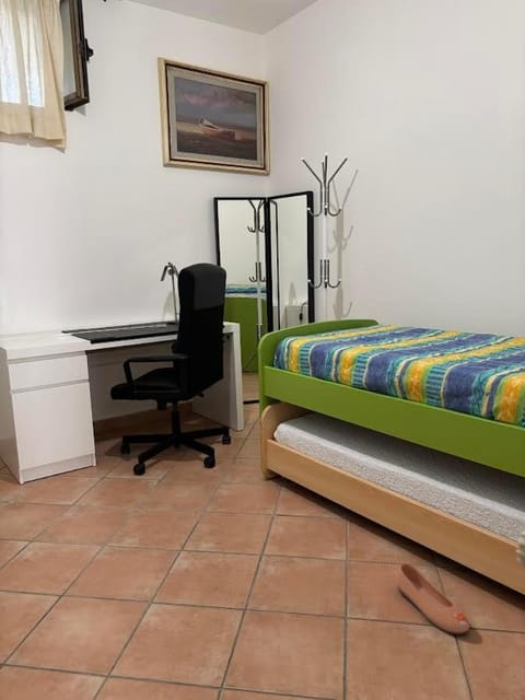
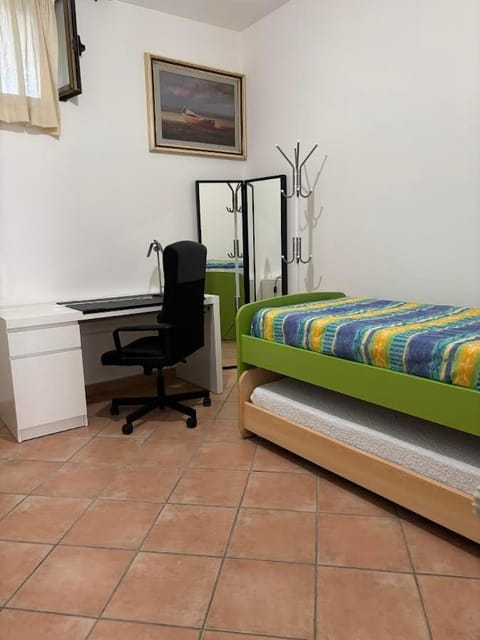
- shoe [396,562,470,635]
